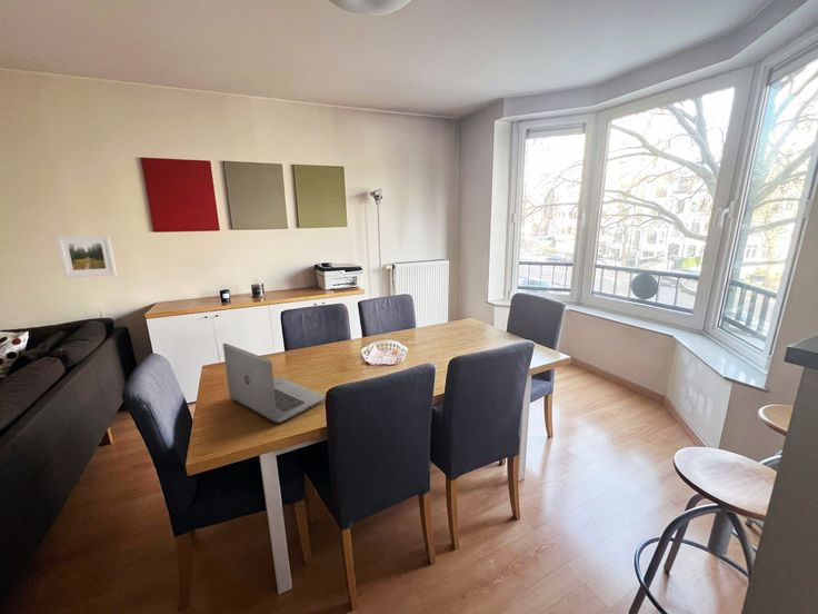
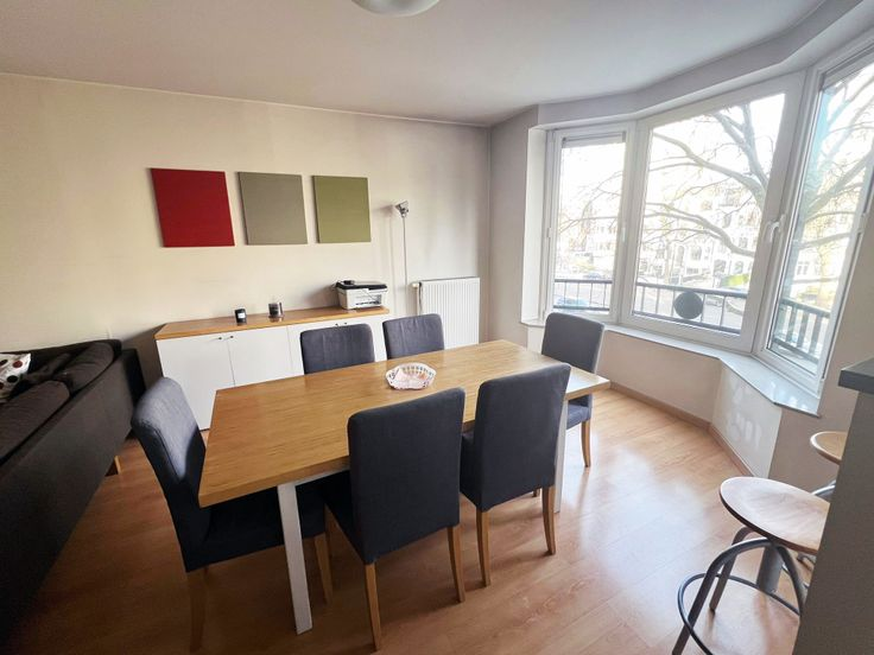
- laptop [222,343,326,424]
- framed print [56,235,118,279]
